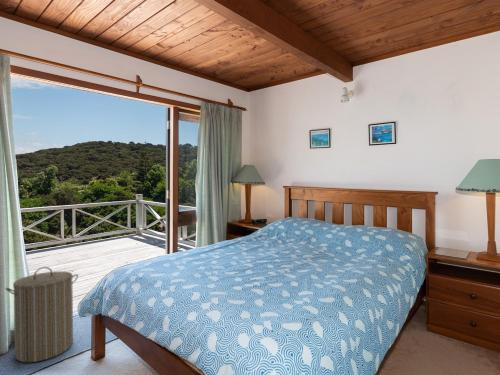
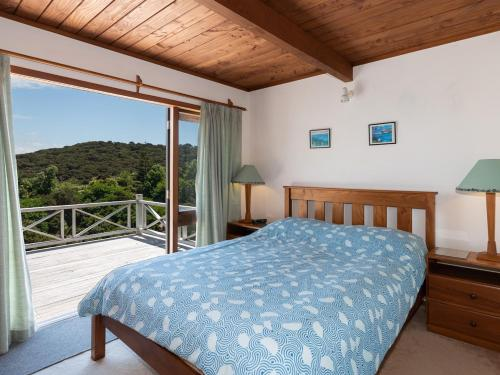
- laundry hamper [5,266,79,363]
